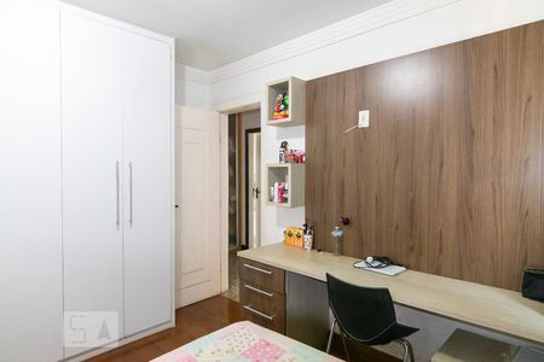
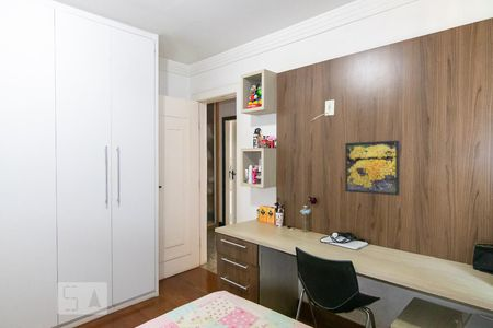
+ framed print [344,139,401,197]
